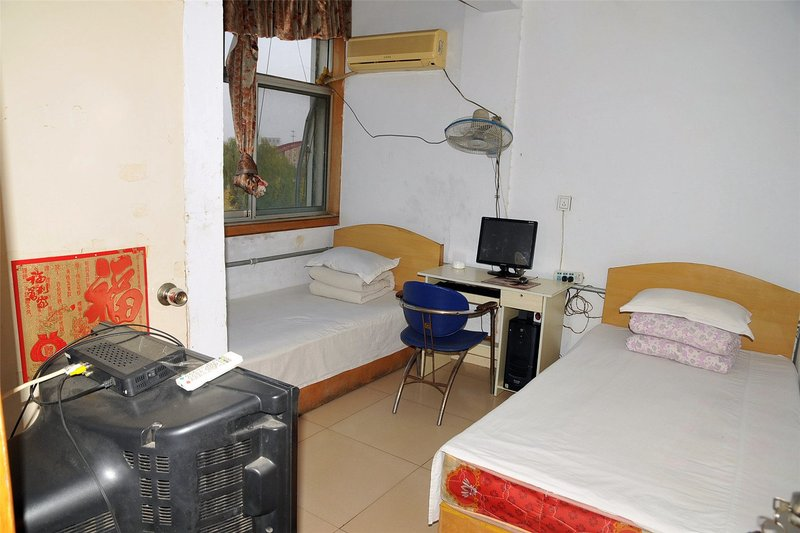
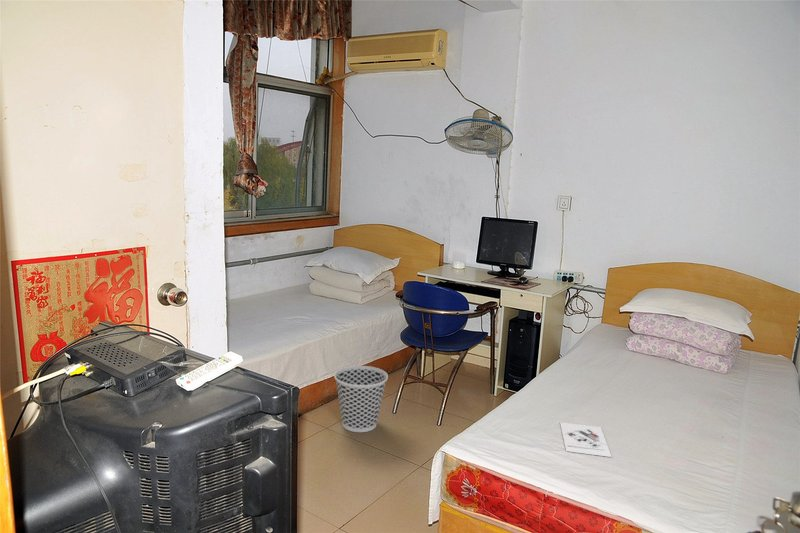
+ architectural model [559,421,613,458]
+ wastebasket [333,365,389,433]
